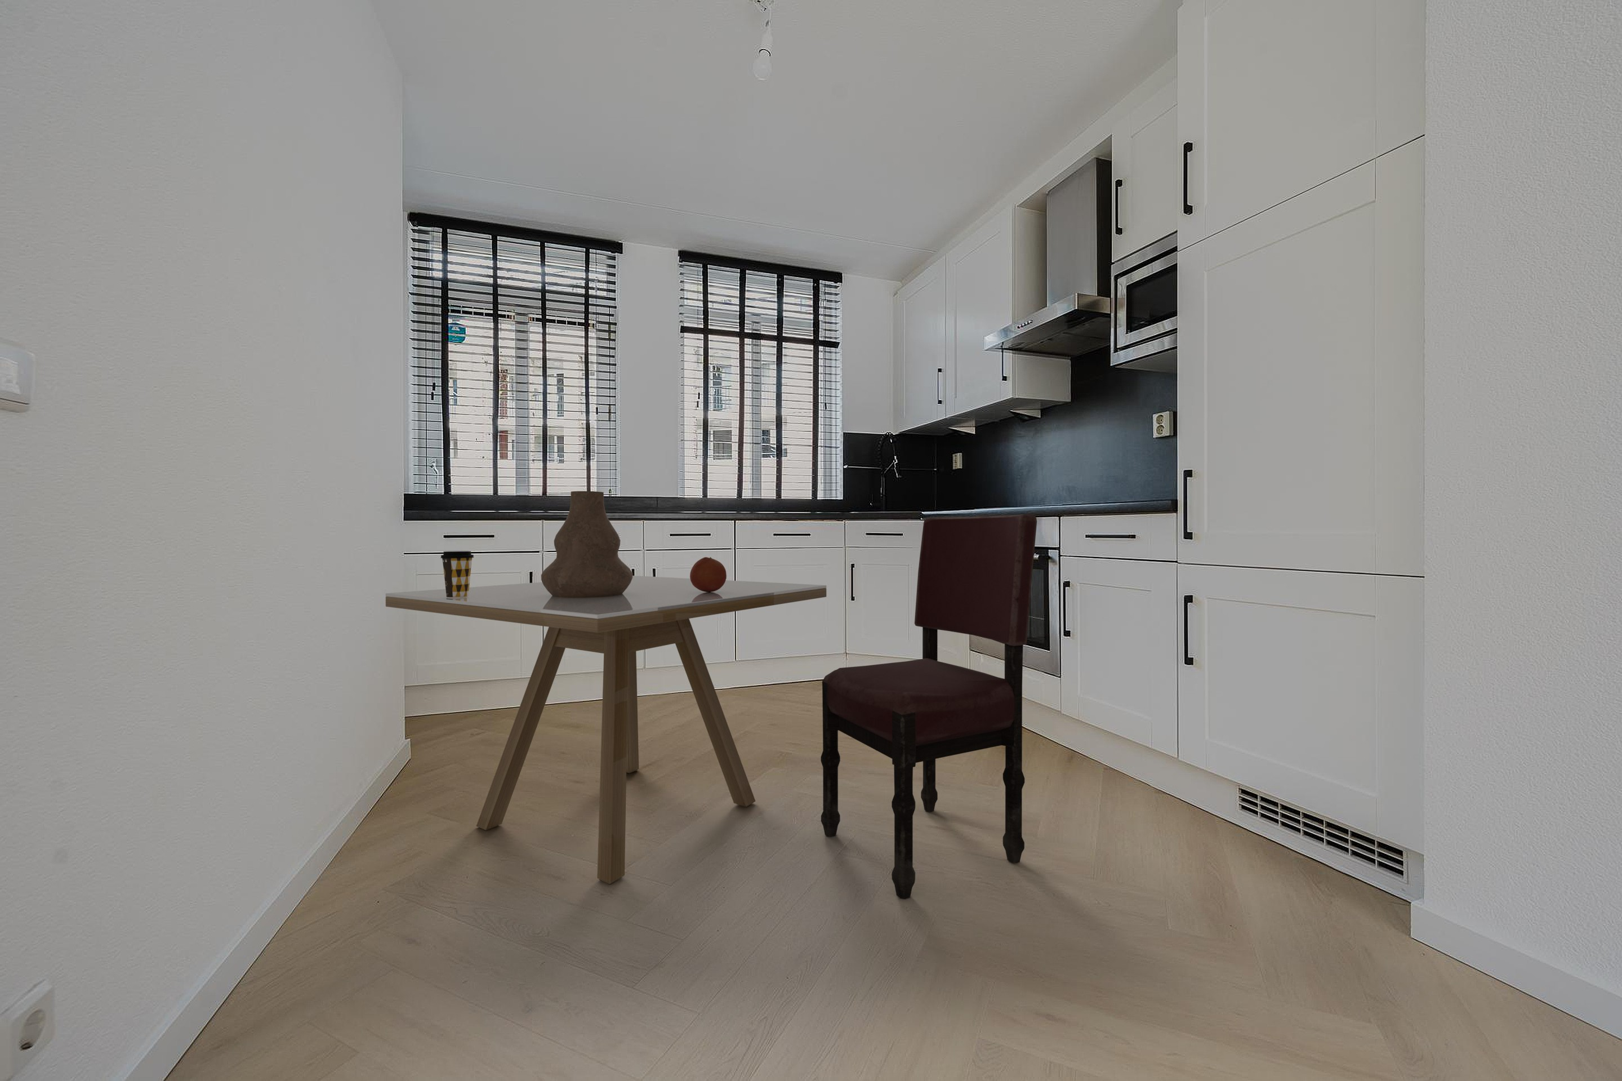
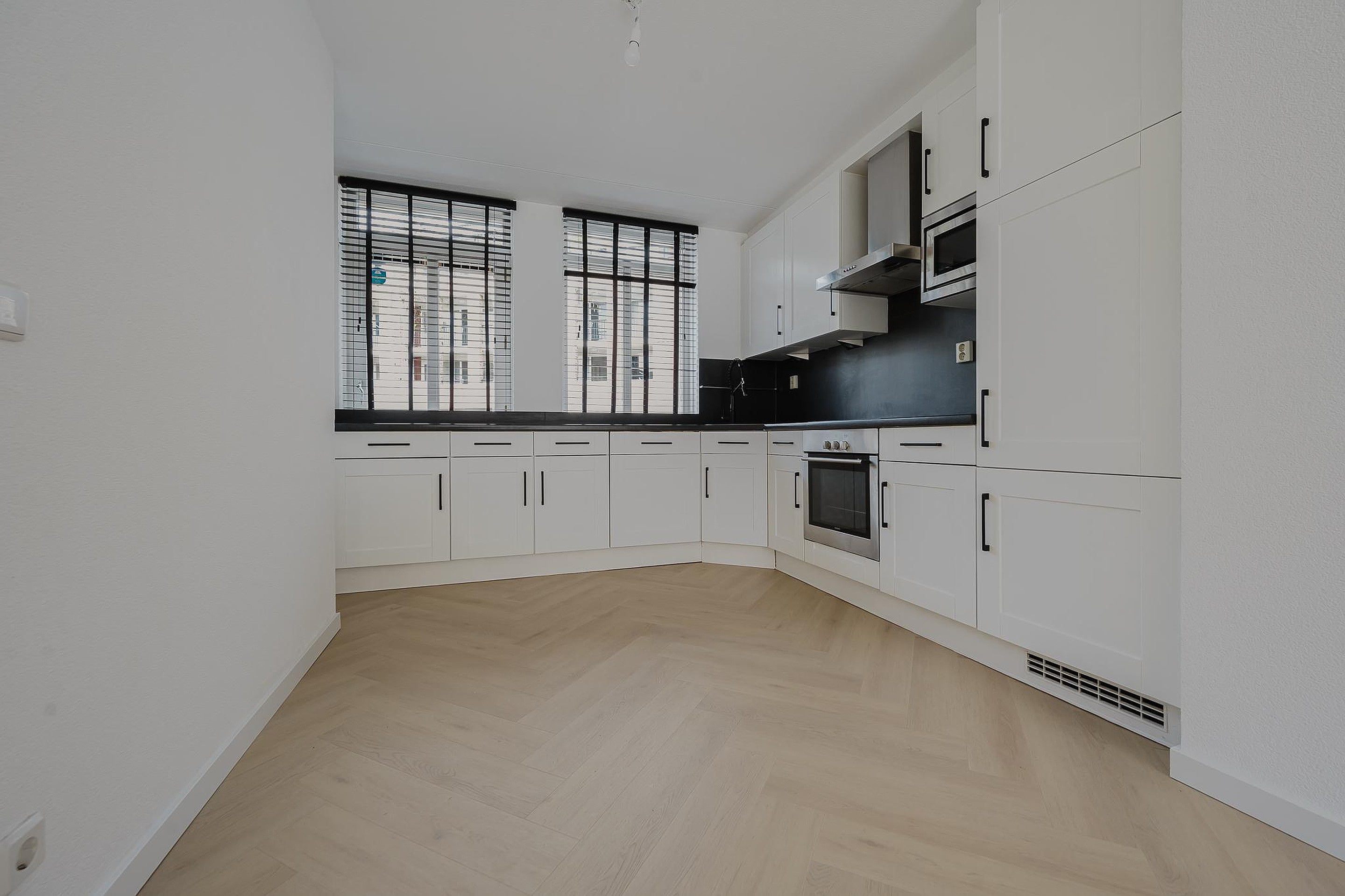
- fruit [690,556,727,592]
- dining table [385,575,827,886]
- dining chair [820,514,1037,900]
- coffee cup [440,550,474,598]
- vase [540,491,633,597]
